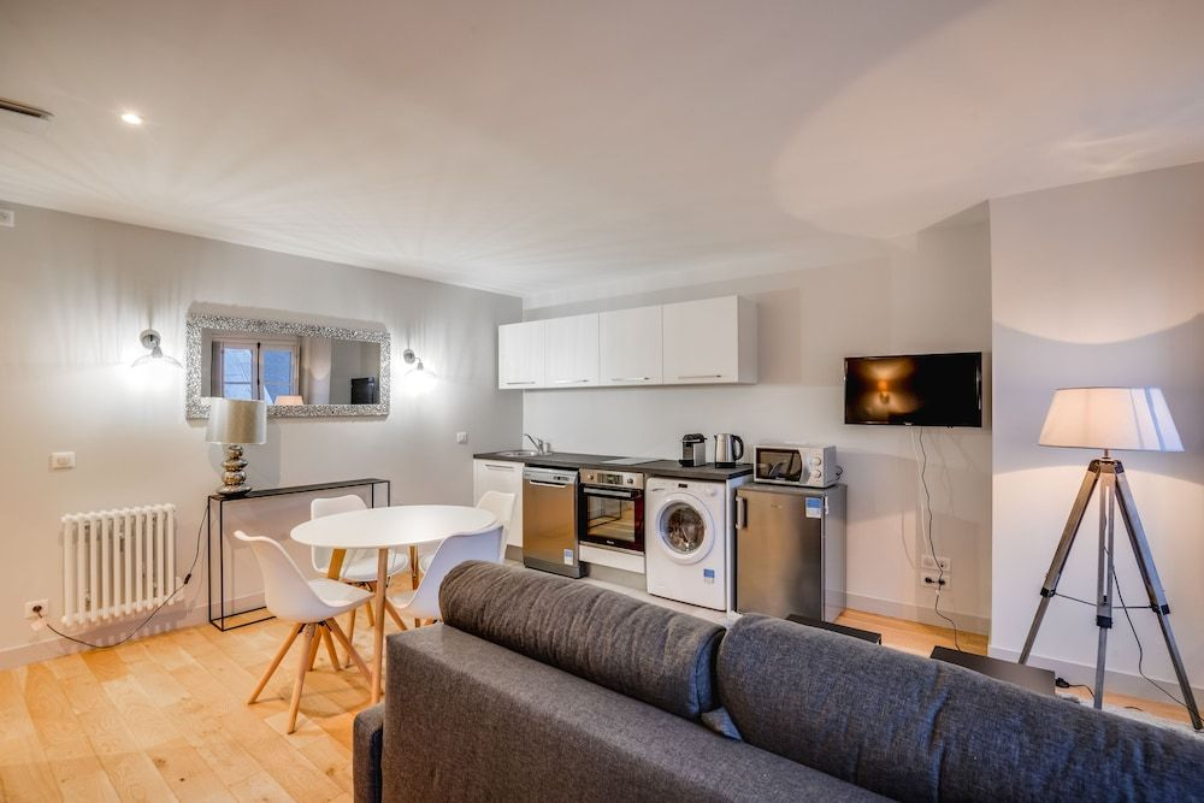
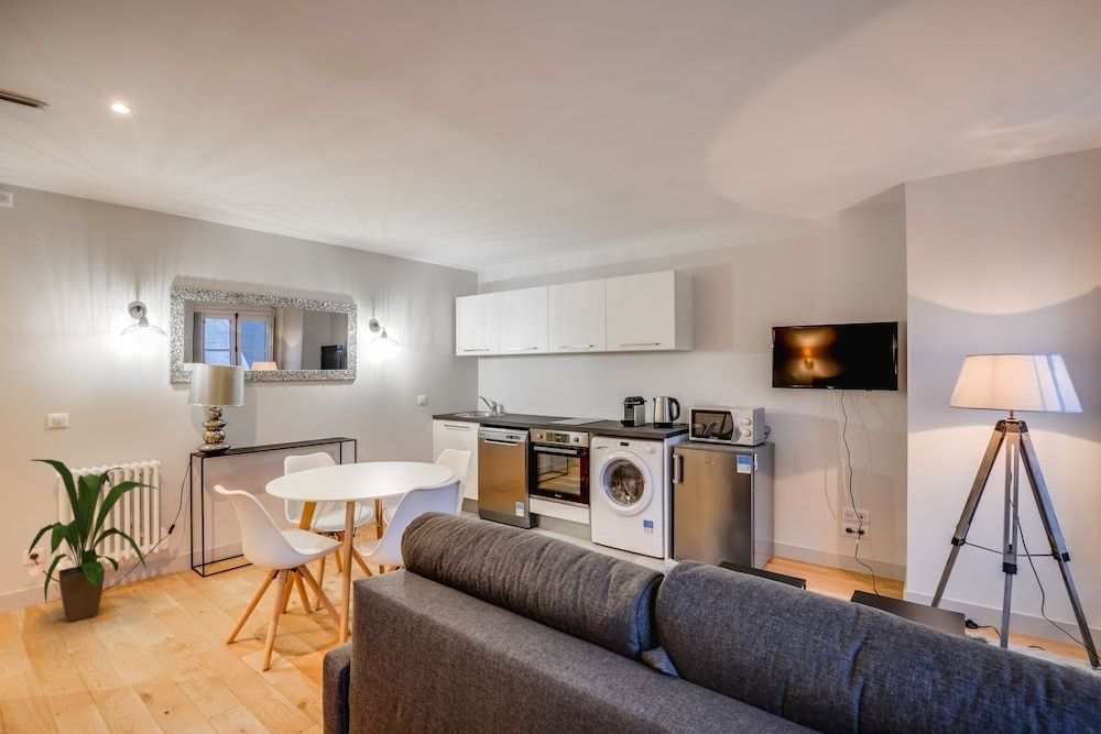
+ house plant [28,458,160,623]
